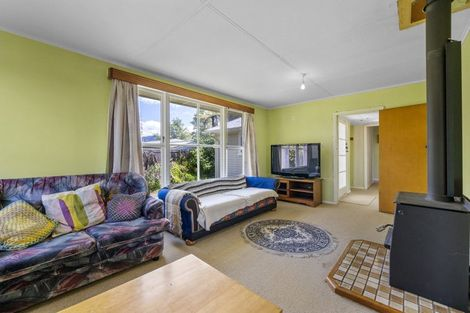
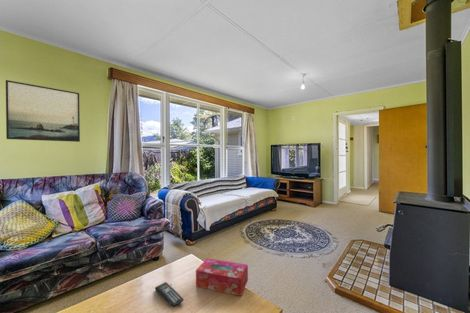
+ tissue box [195,257,249,297]
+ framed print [5,79,81,143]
+ remote control [154,281,185,308]
